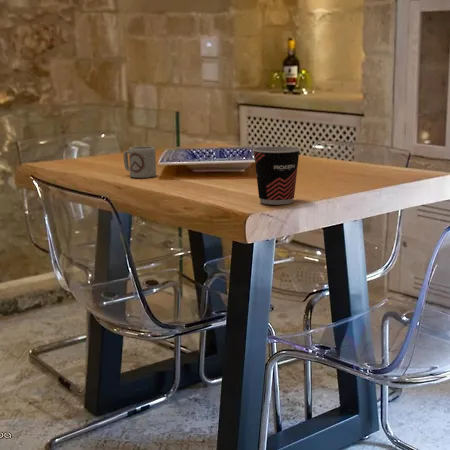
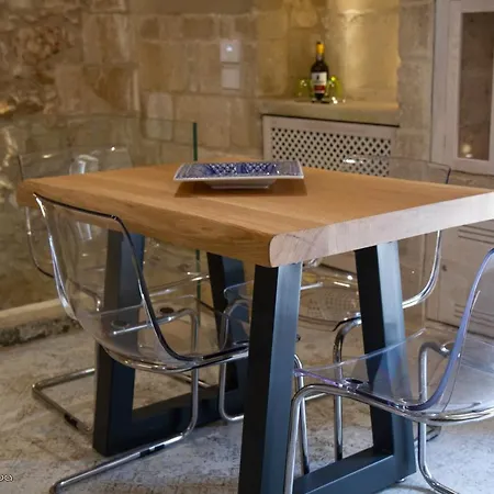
- cup [122,145,157,179]
- cup [252,146,301,206]
